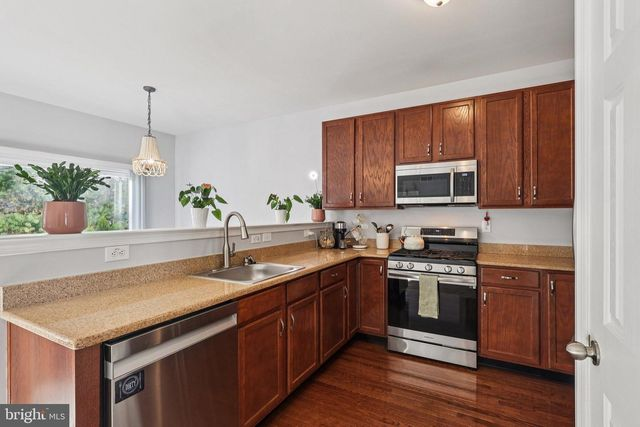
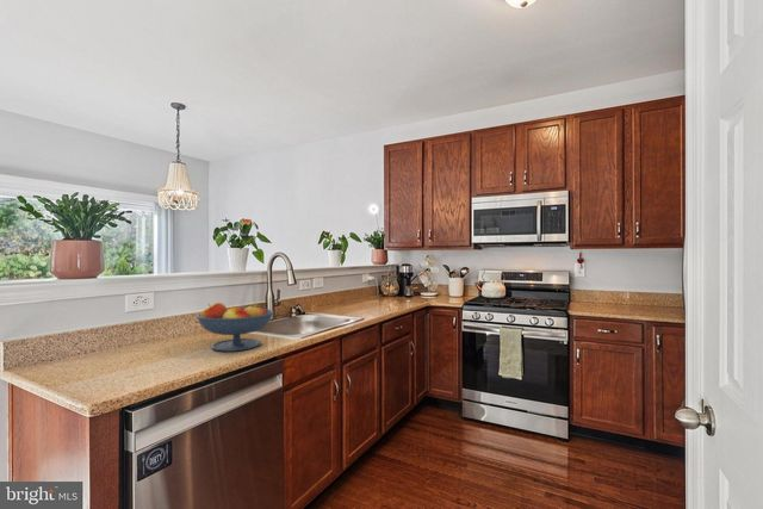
+ fruit bowl [196,302,274,353]
